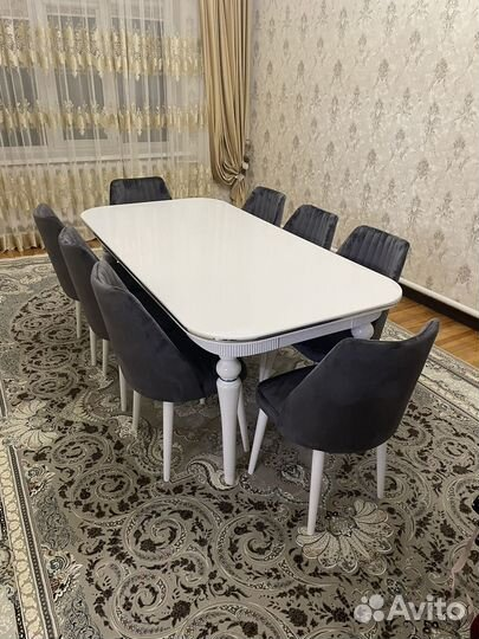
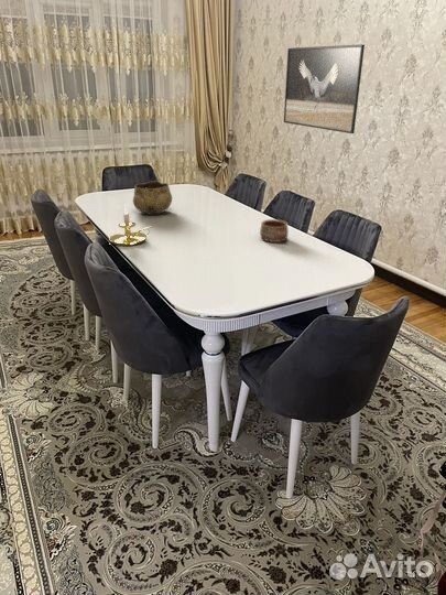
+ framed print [283,44,366,134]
+ candle holder [108,204,153,247]
+ decorative bowl [132,181,173,215]
+ pottery [259,218,290,244]
